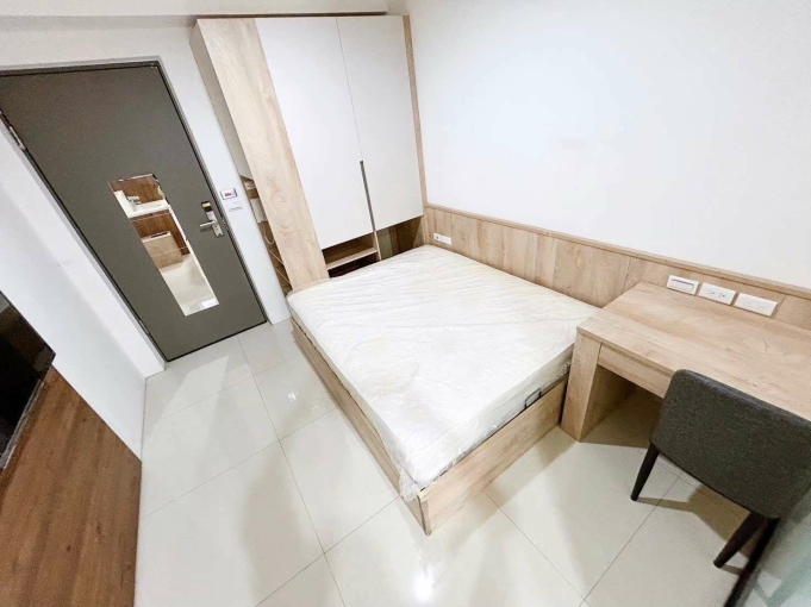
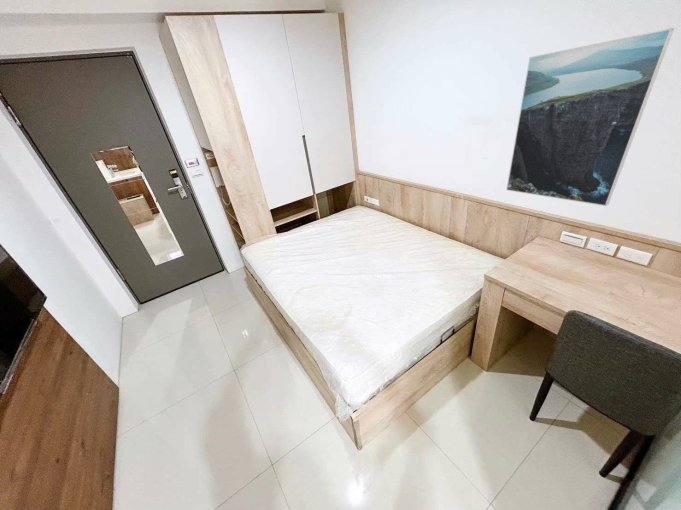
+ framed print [505,27,675,207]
